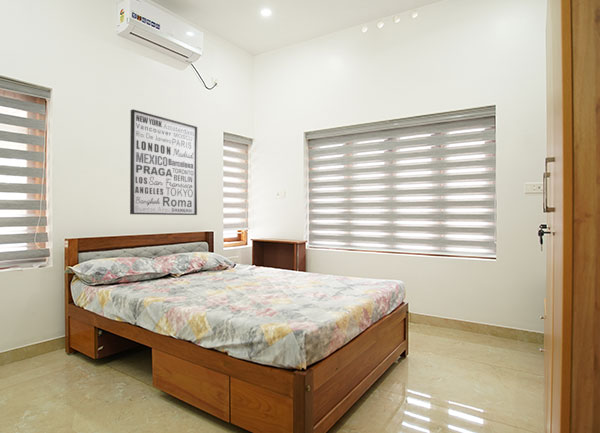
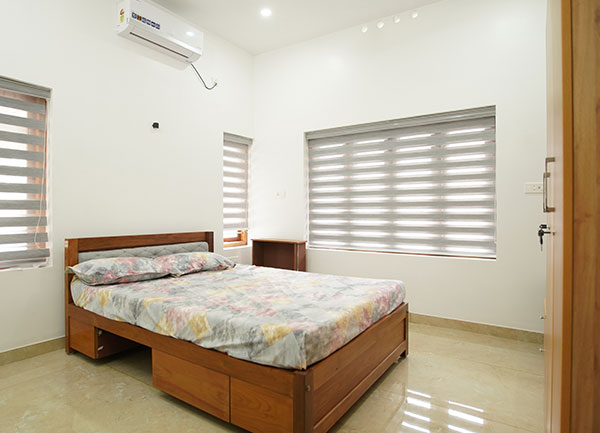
- wall art [129,108,198,216]
